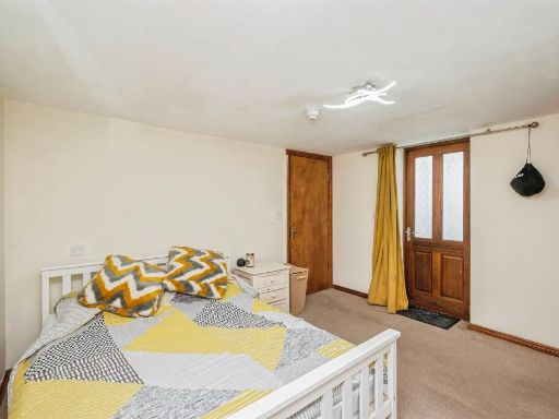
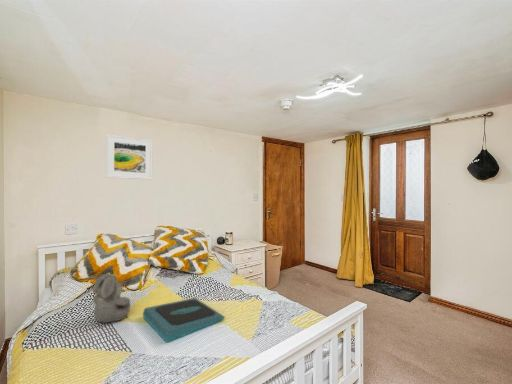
+ teddy bear [92,272,131,324]
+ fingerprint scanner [142,297,226,343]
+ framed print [105,133,153,181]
